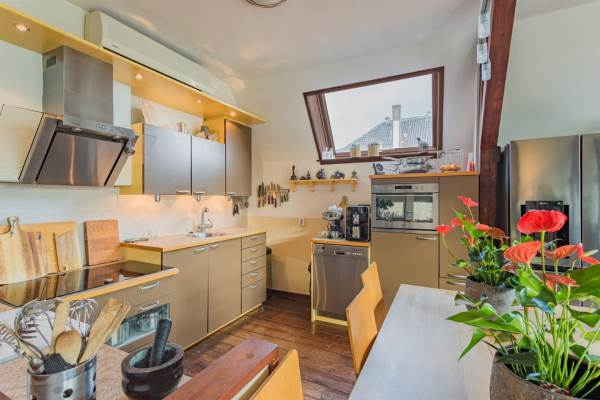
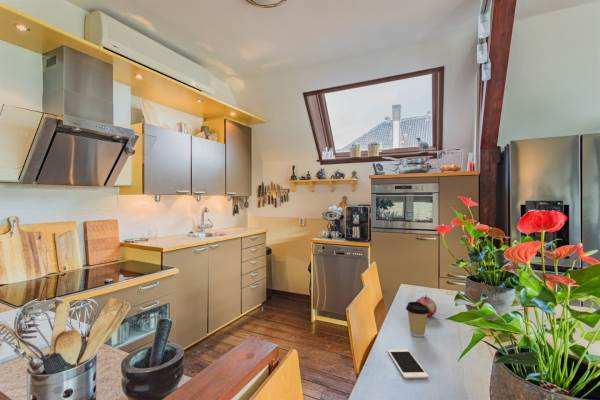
+ coffee cup [405,301,429,338]
+ cell phone [387,349,429,379]
+ fruit [415,295,438,318]
